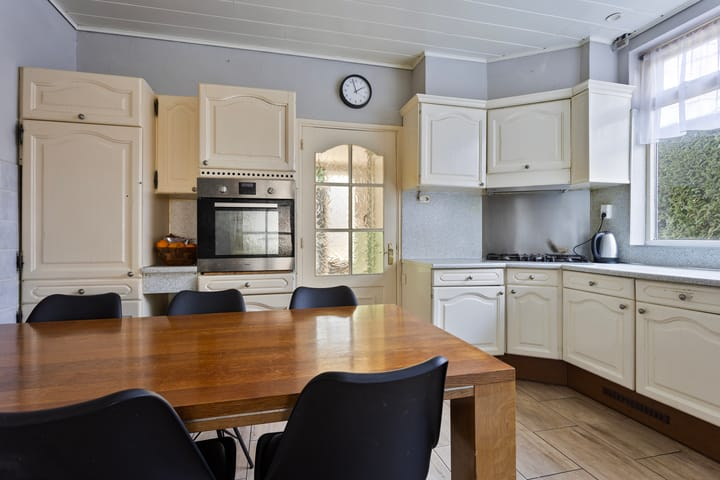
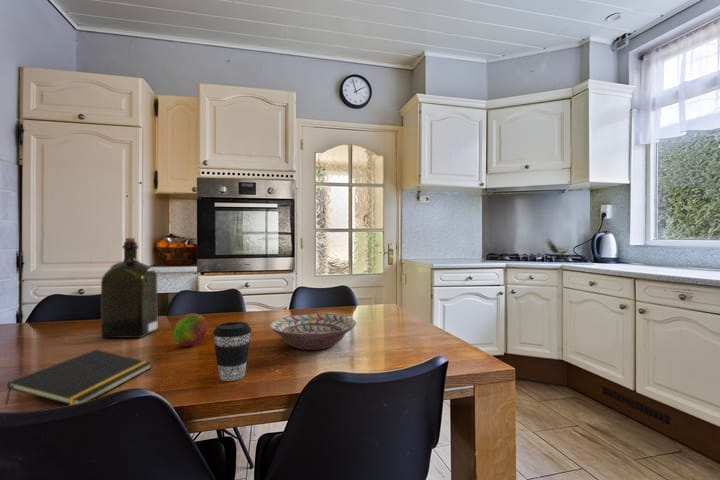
+ decorative bowl [269,313,357,351]
+ coffee cup [212,321,252,382]
+ liquor [100,237,158,339]
+ notepad [4,348,153,406]
+ fruit [172,312,209,347]
